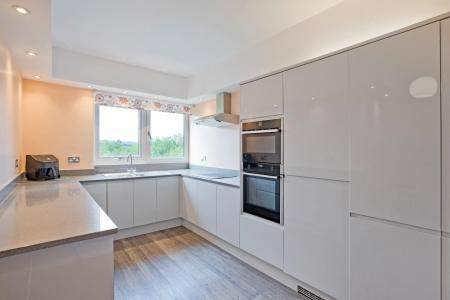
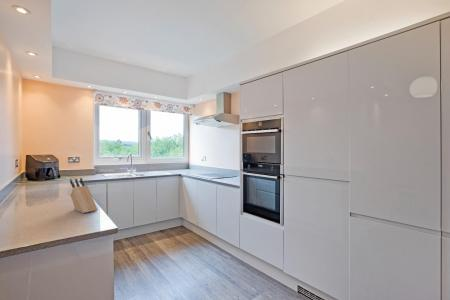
+ knife block [69,177,99,214]
